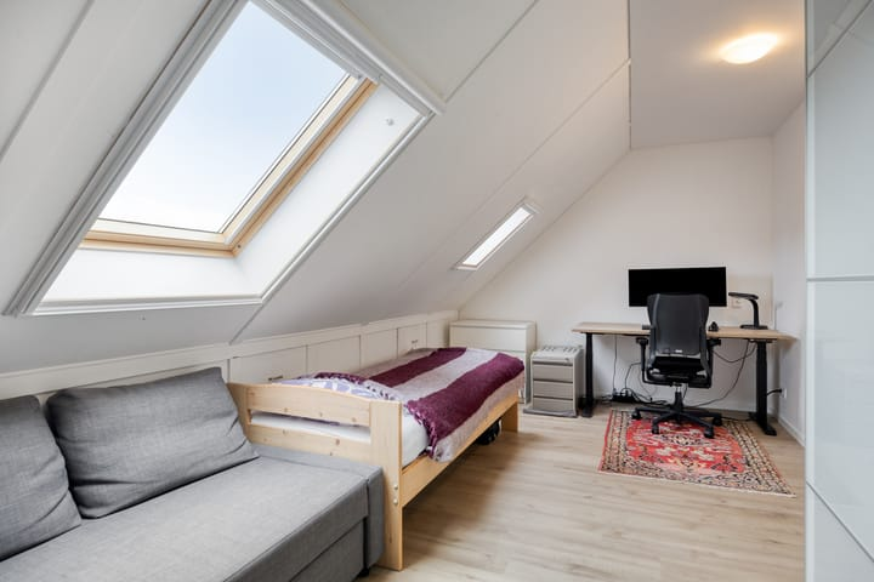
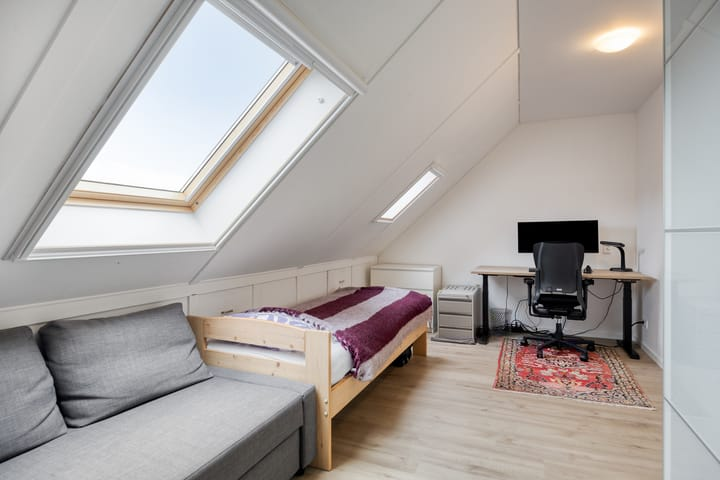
+ waste bin [488,307,513,337]
